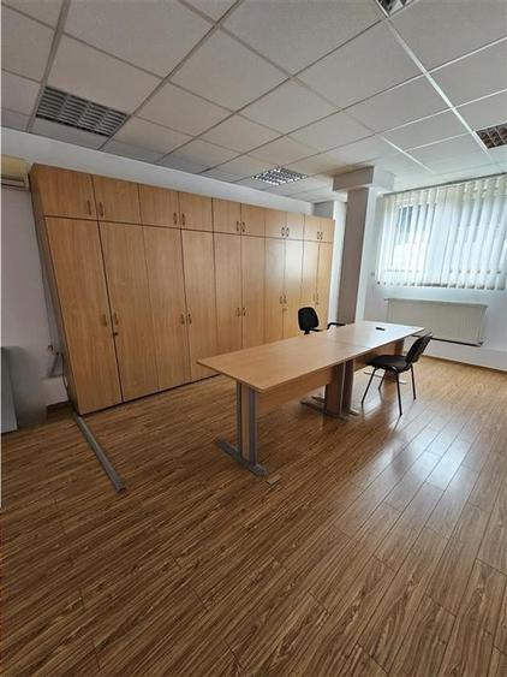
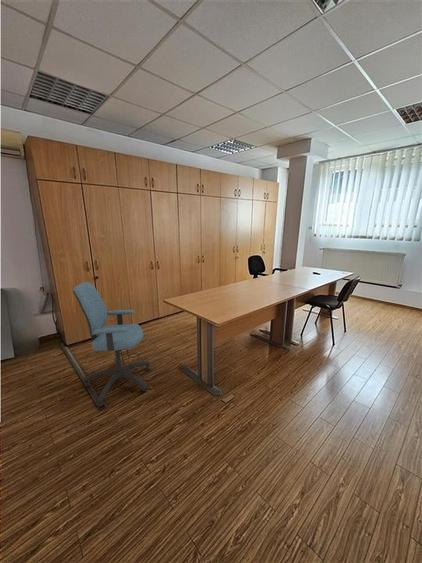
+ office chair [72,281,151,408]
